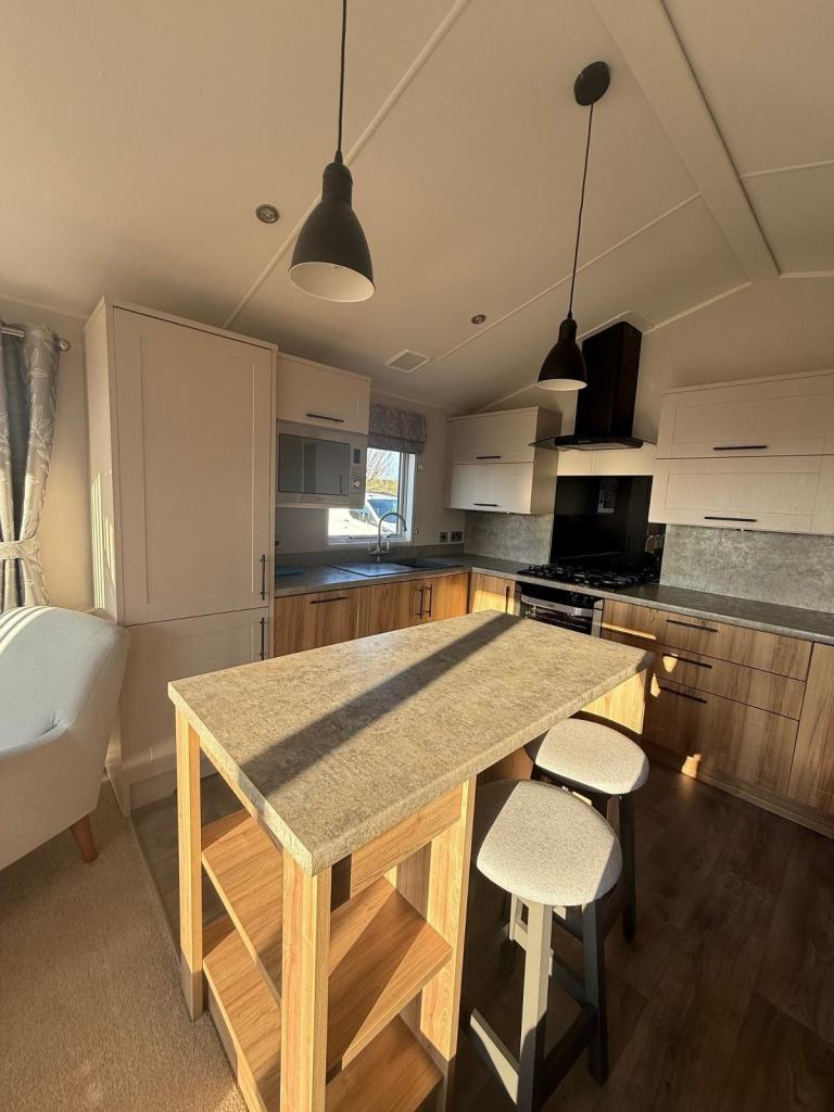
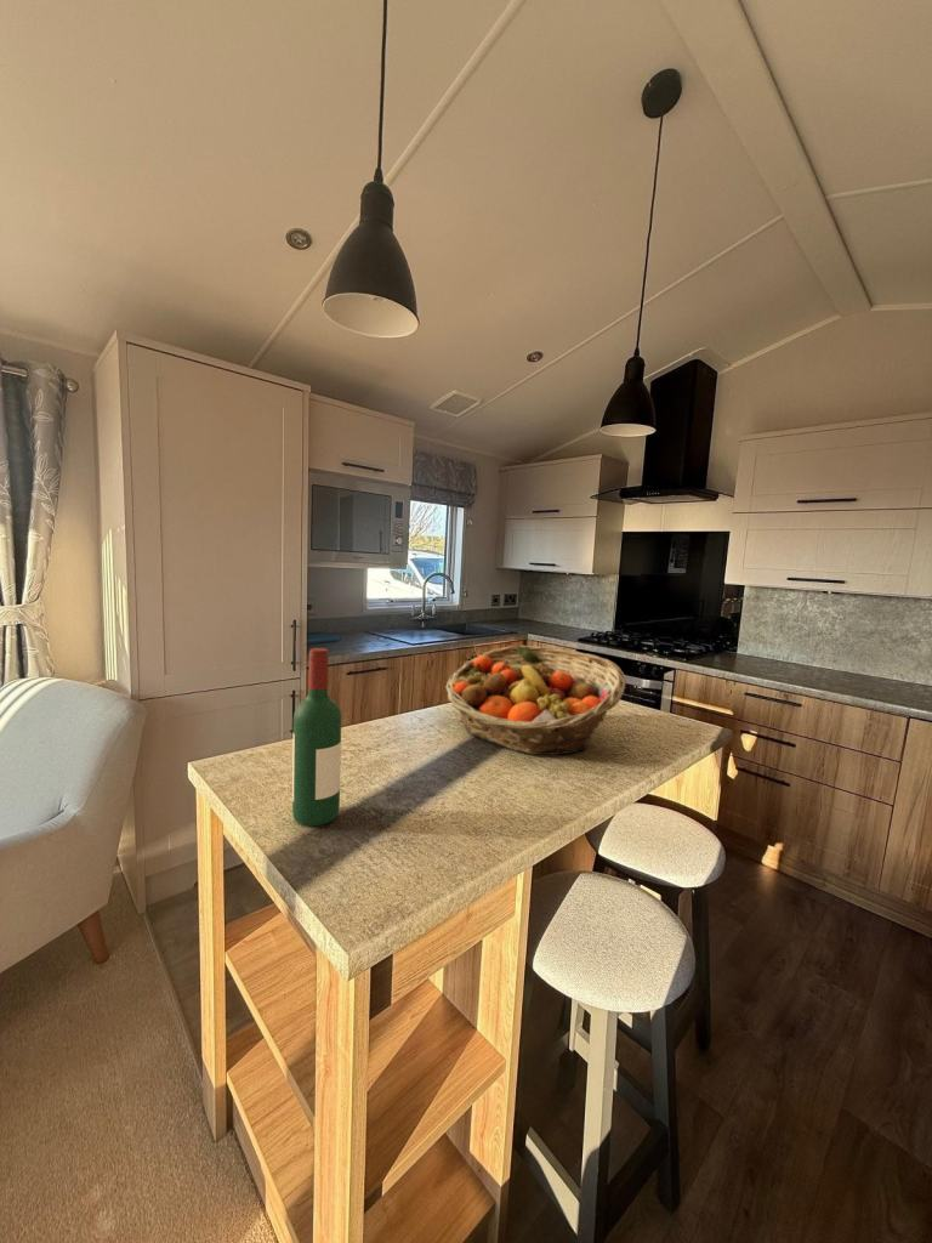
+ wine bottle [291,647,342,827]
+ fruit basket [444,645,627,756]
